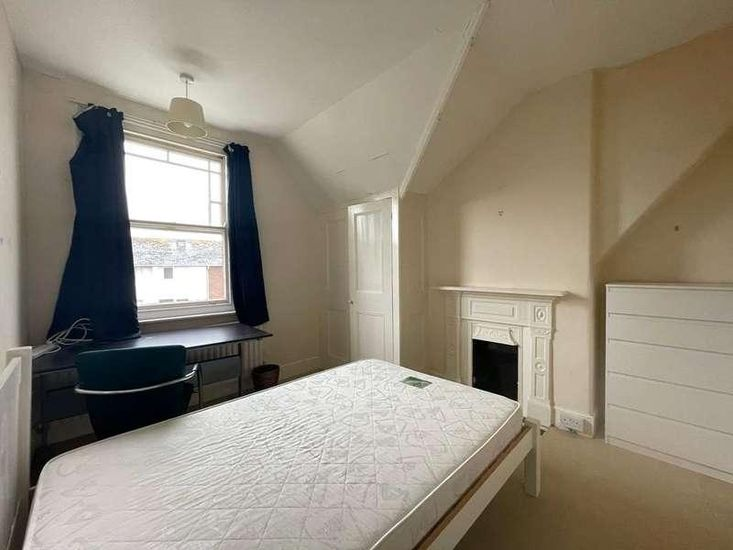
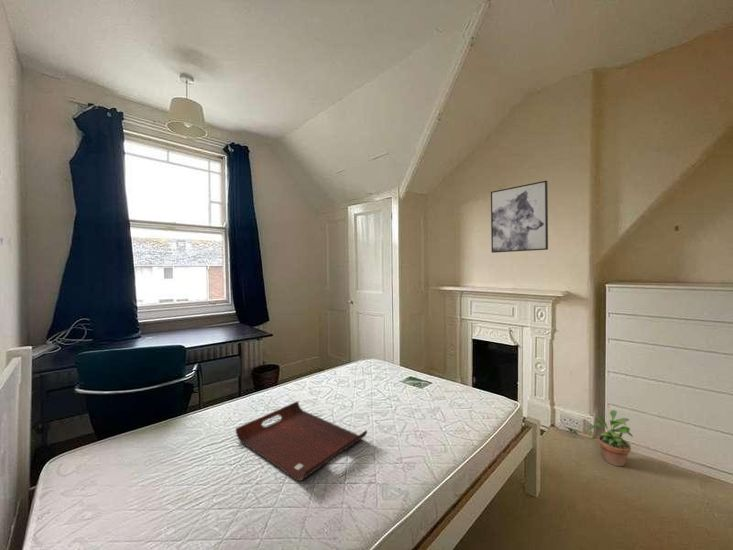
+ potted plant [586,409,634,467]
+ wall art [490,179,549,254]
+ serving tray [235,400,368,482]
